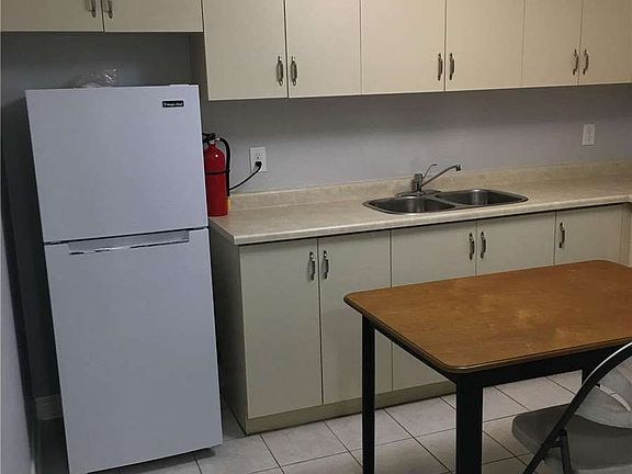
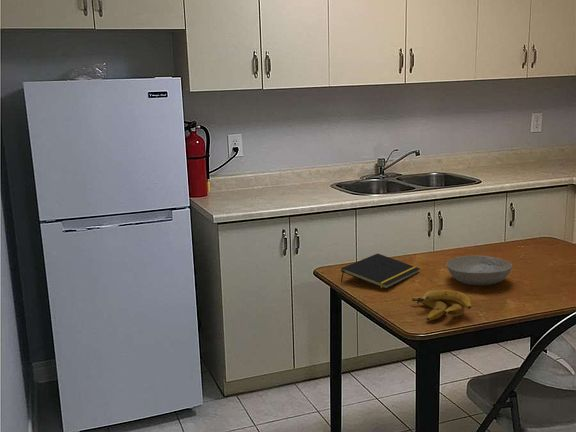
+ bowl [445,254,513,286]
+ banana [410,289,472,322]
+ notepad [340,253,421,290]
